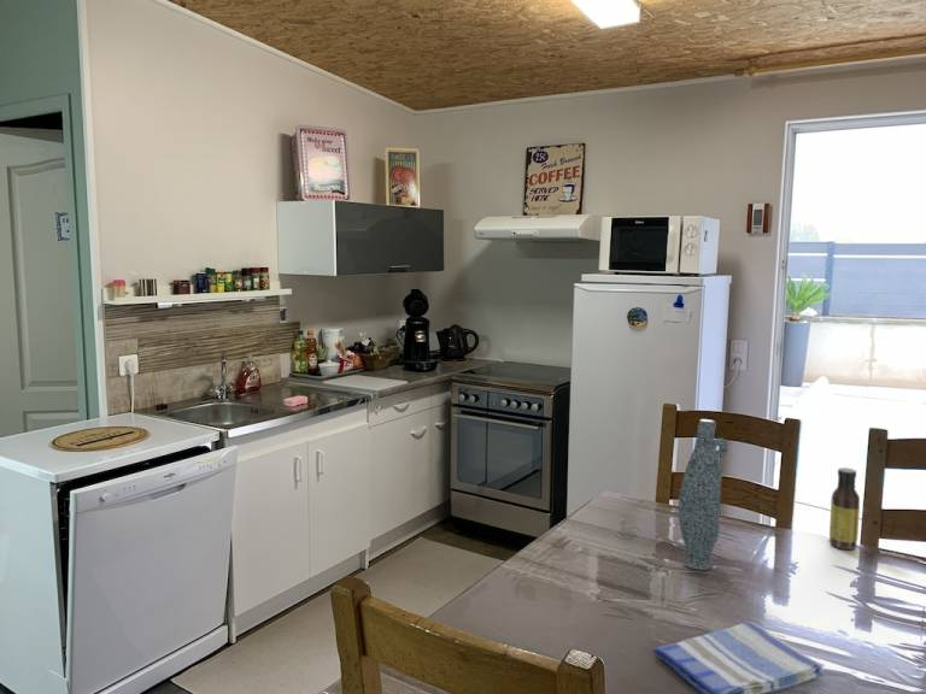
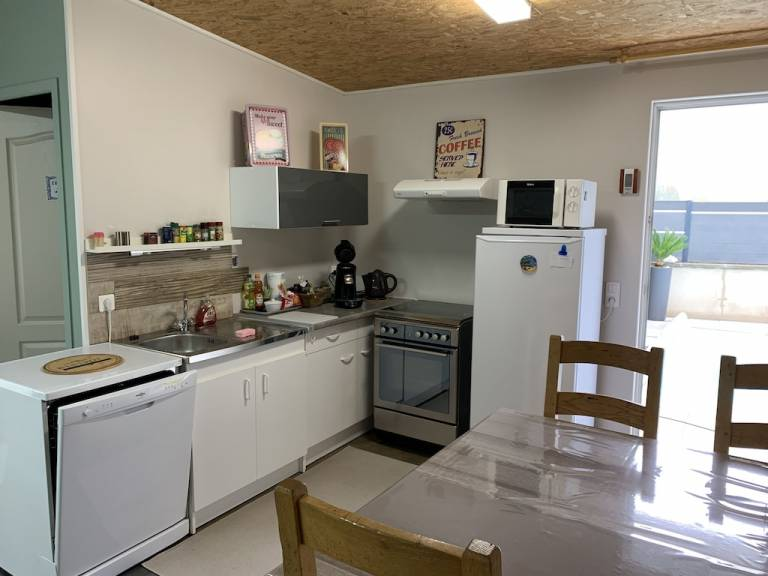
- dish towel [652,621,825,694]
- sauce bottle [828,466,861,551]
- vase [678,418,729,571]
